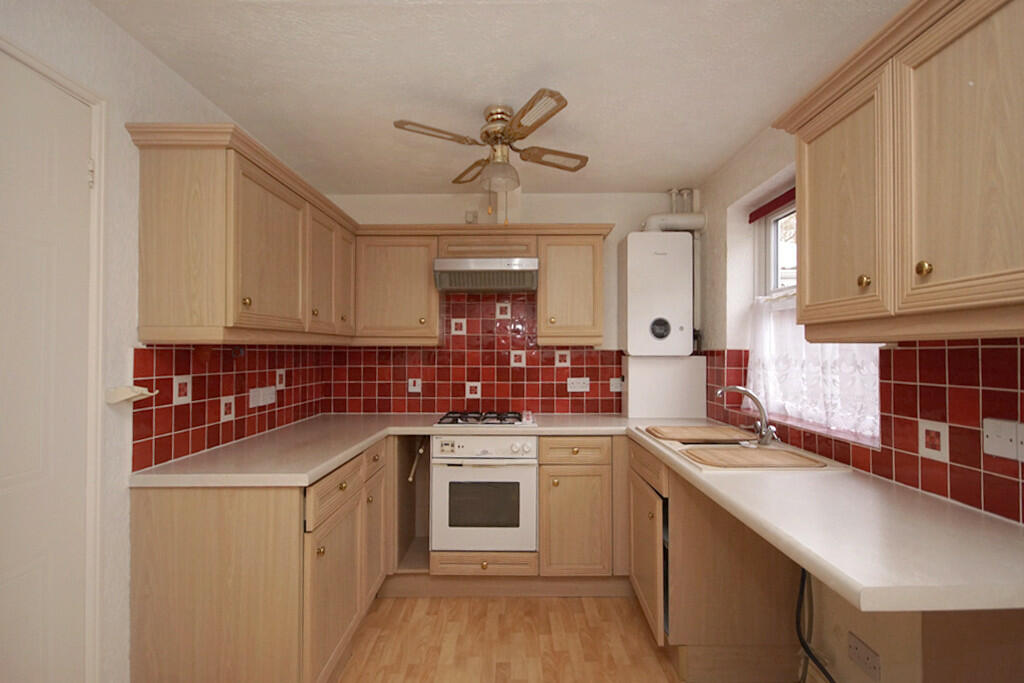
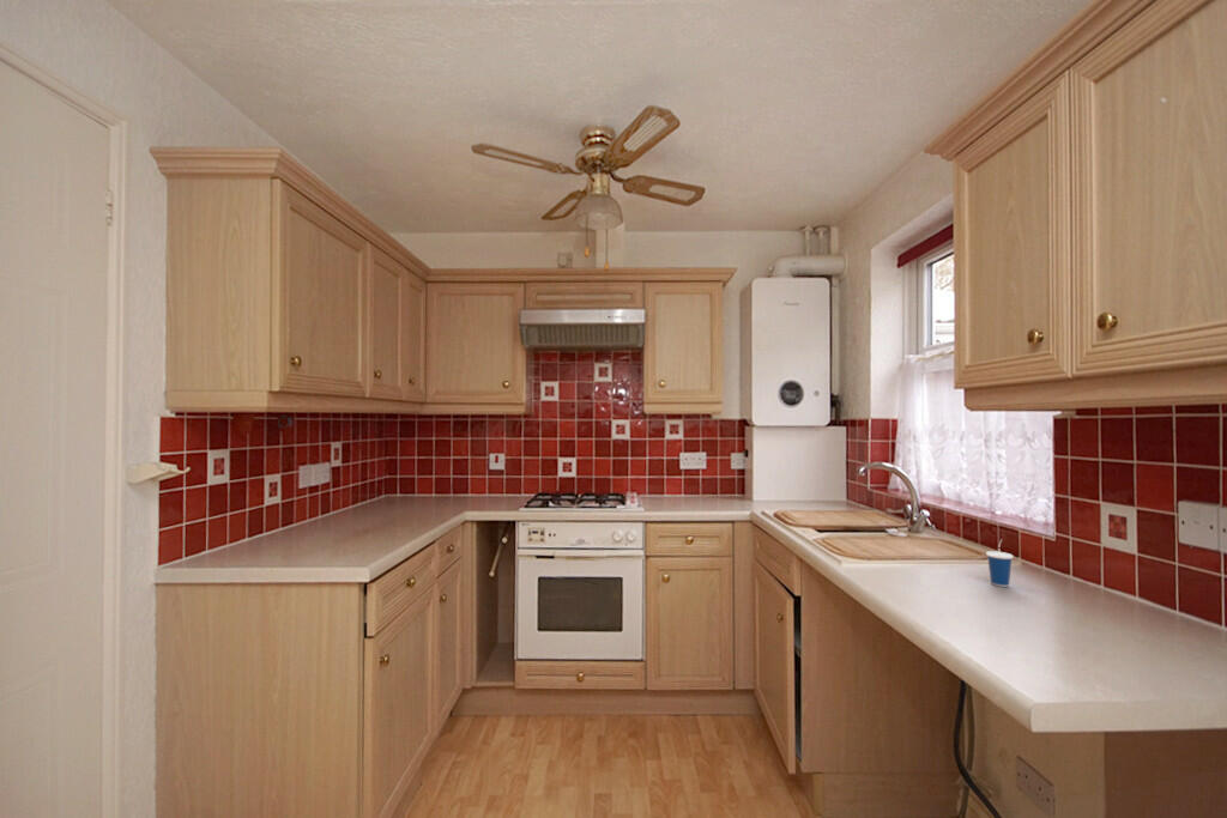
+ cup [985,538,1015,588]
